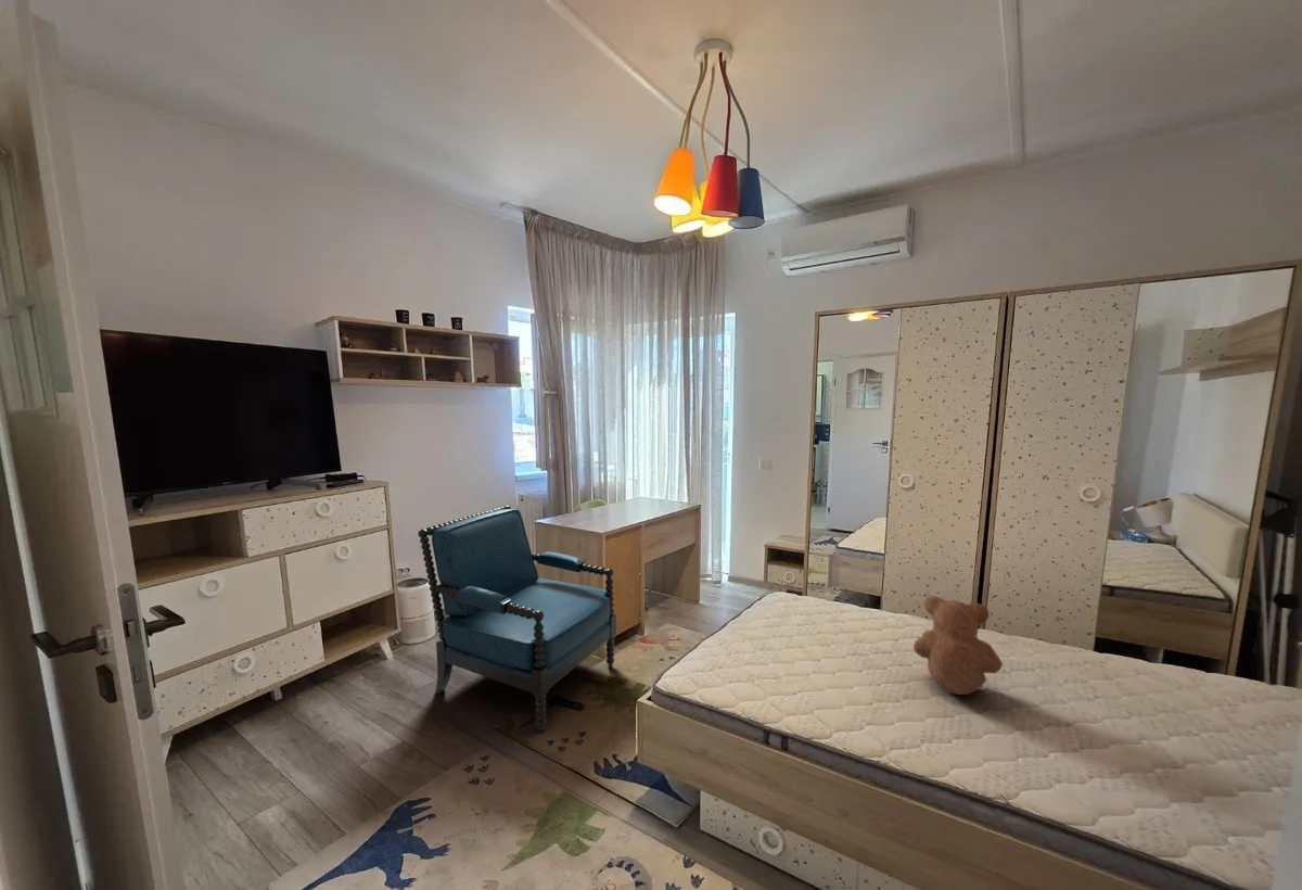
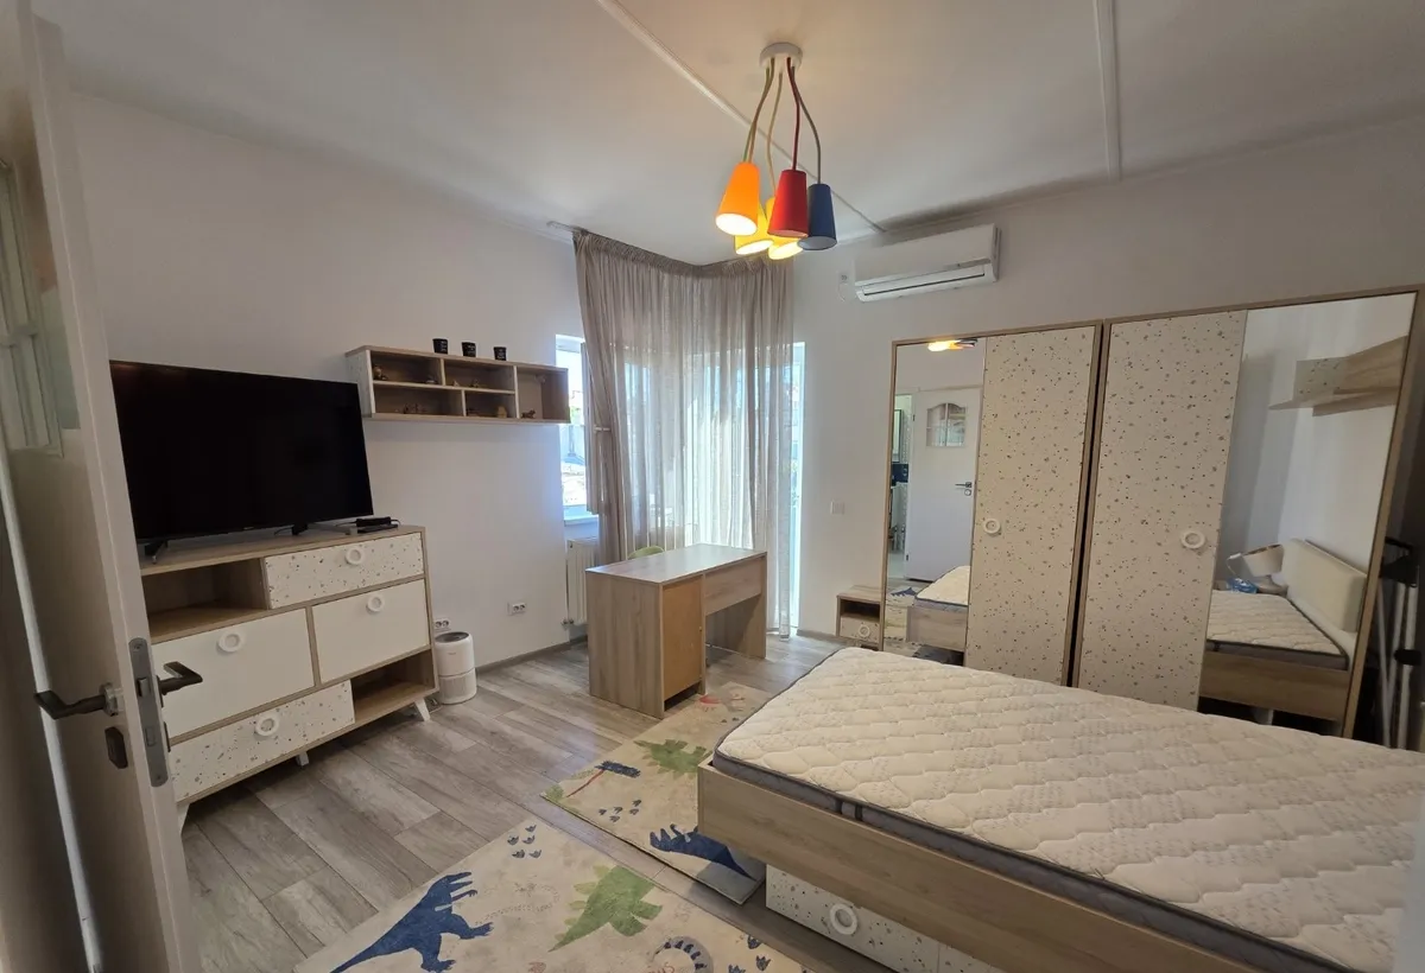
- teddy bear [912,595,1004,696]
- chair [417,505,617,734]
